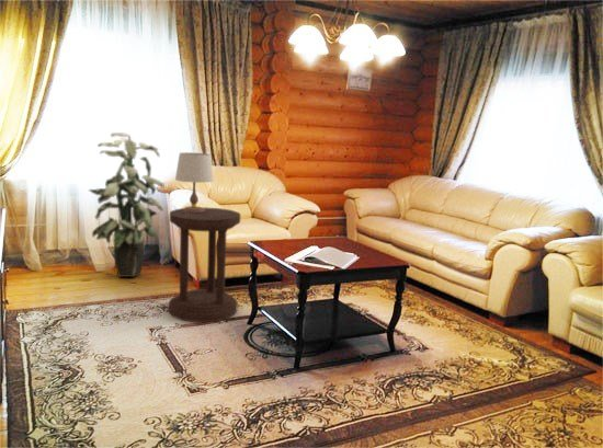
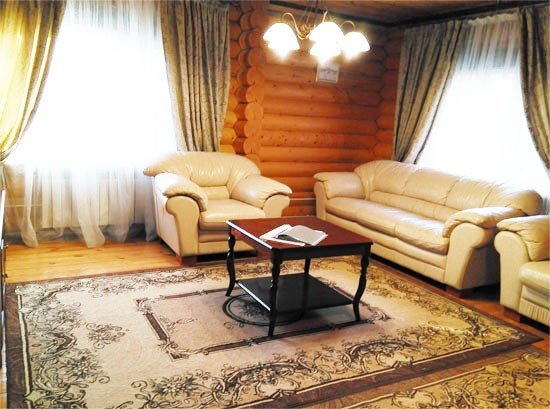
- table lamp [174,151,214,212]
- indoor plant [88,131,166,278]
- side table [168,206,241,323]
